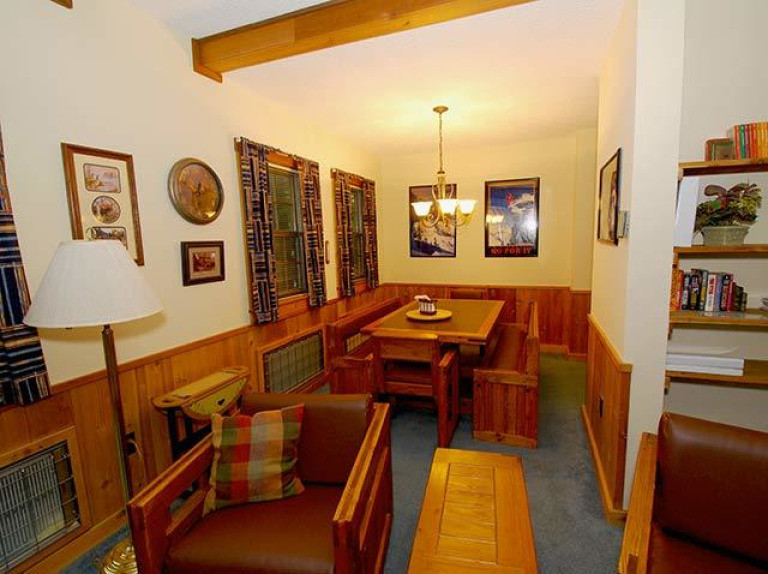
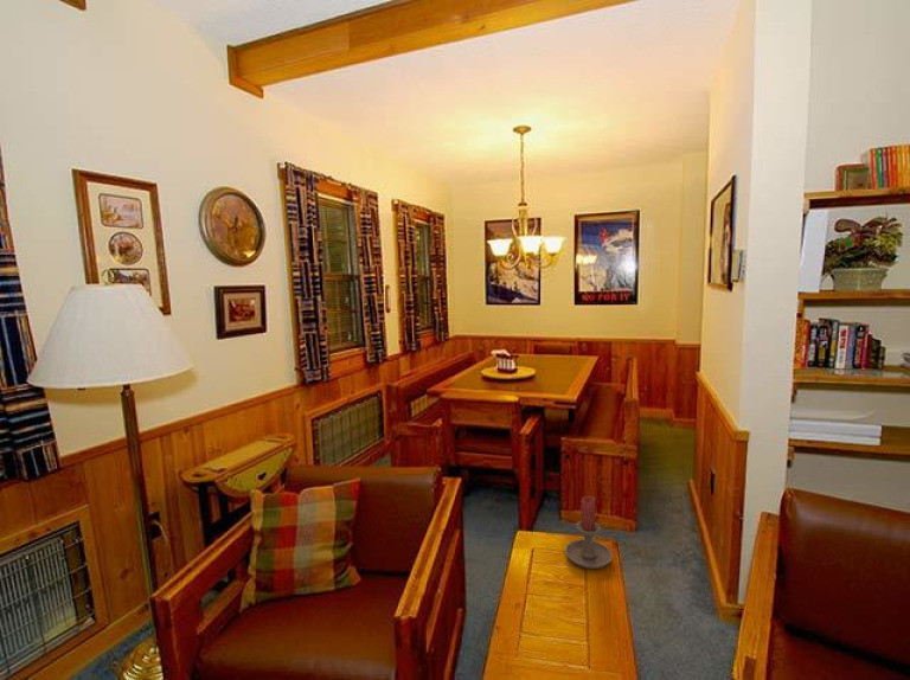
+ candle holder [564,495,614,570]
